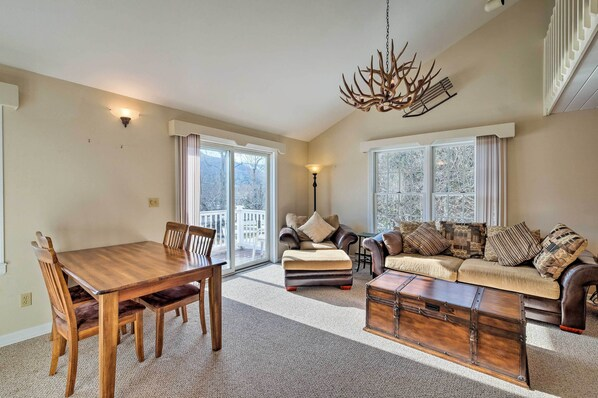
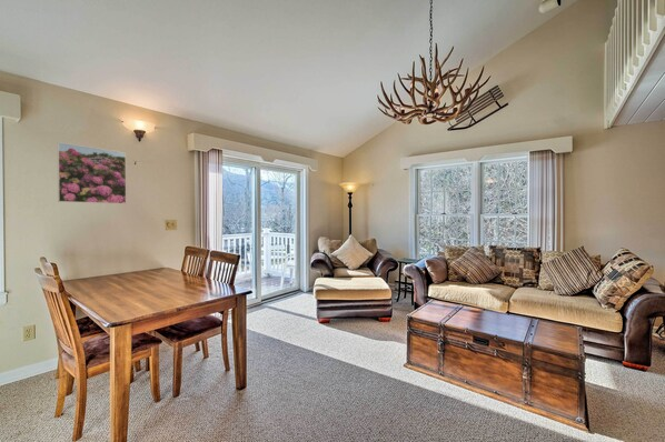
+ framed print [57,141,127,205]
